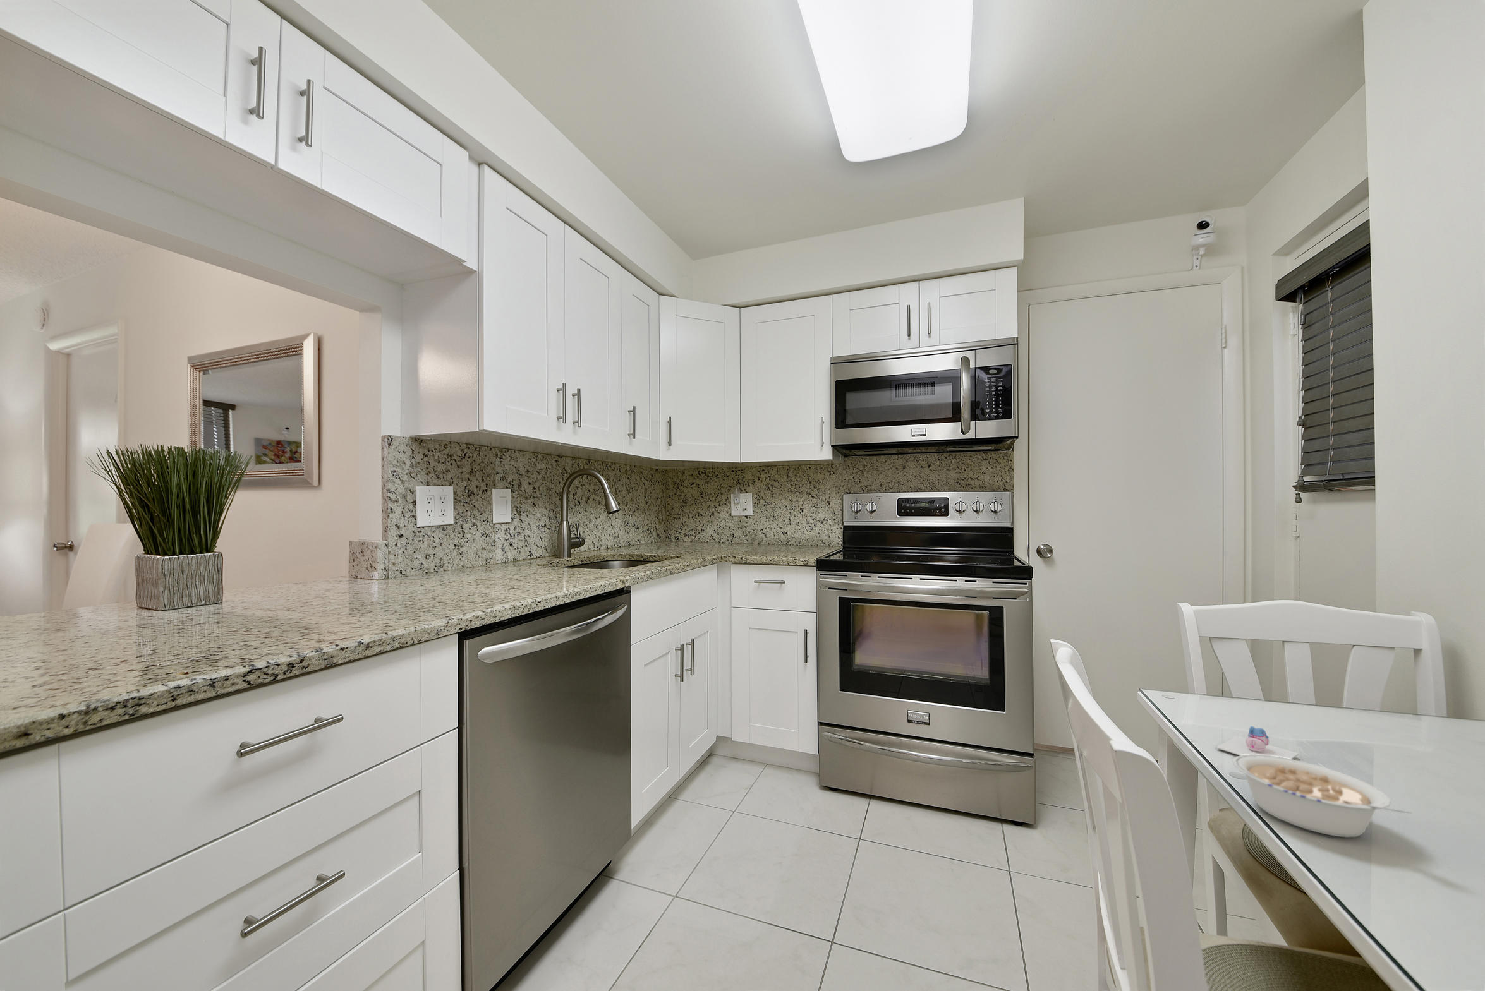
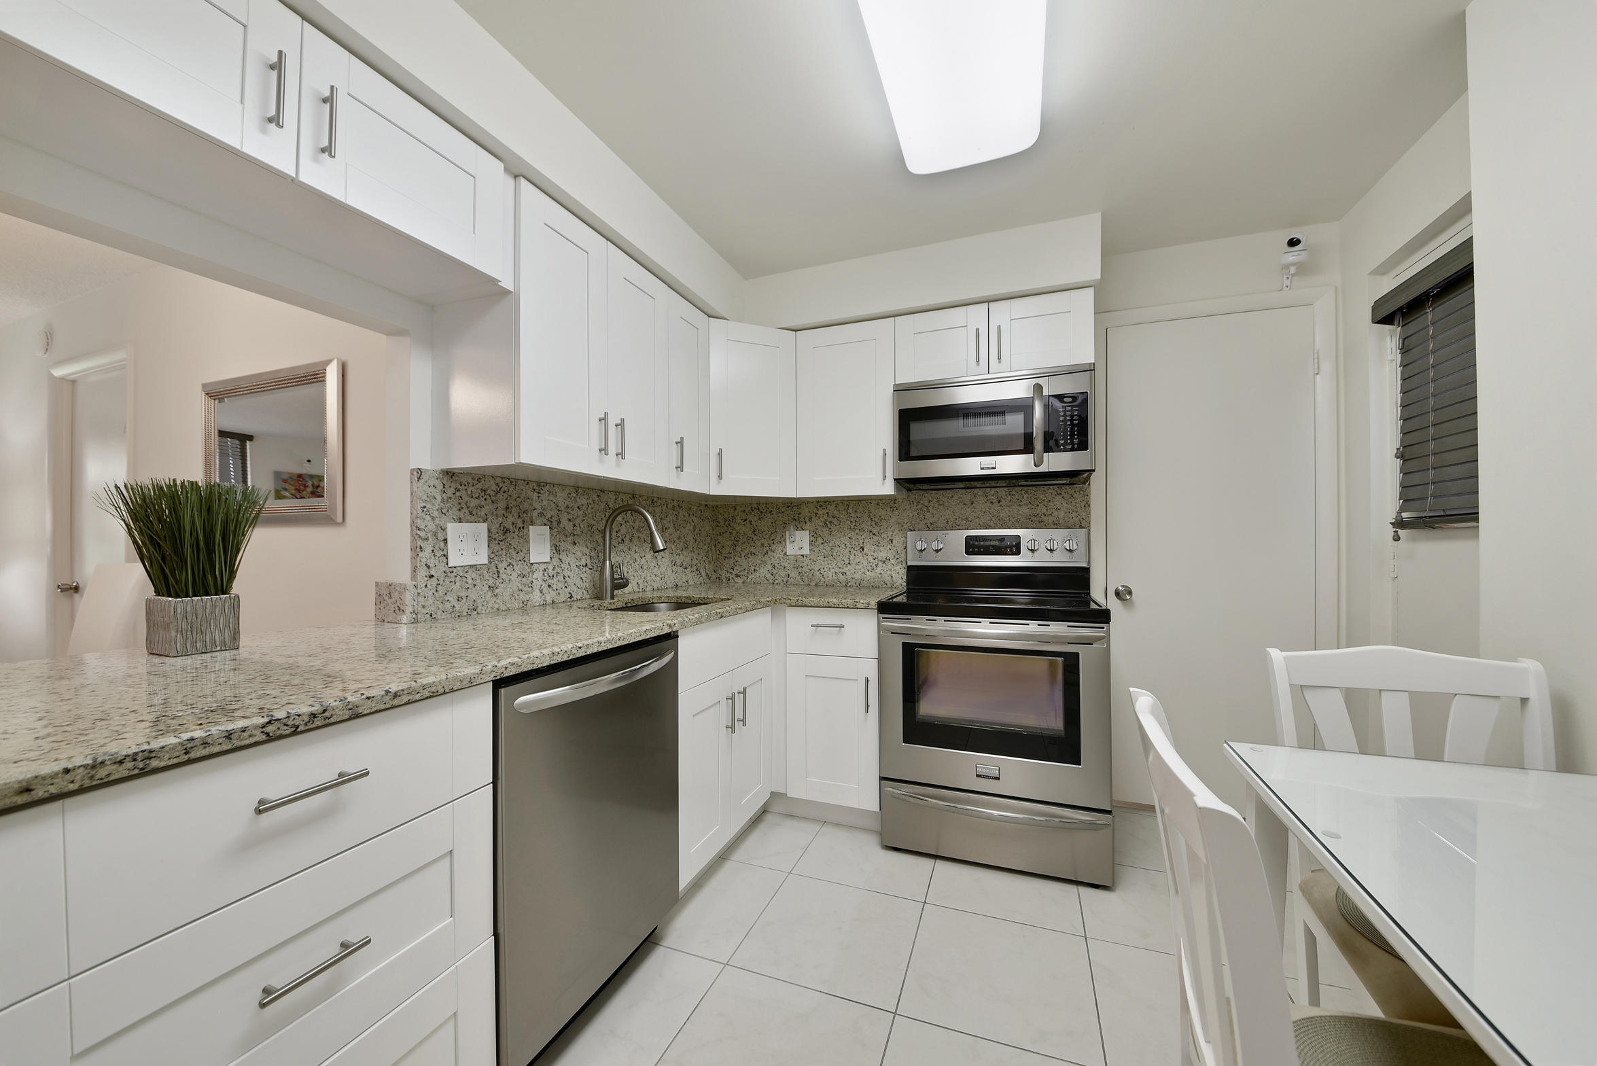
- frog figurine [1215,726,1299,759]
- legume [1233,754,1412,837]
